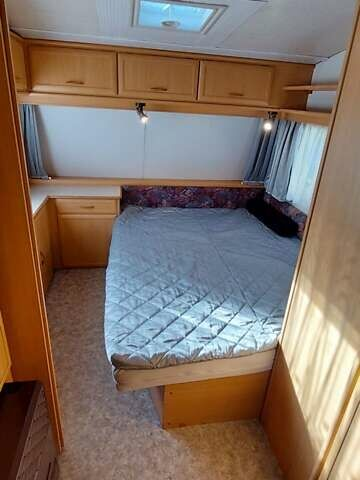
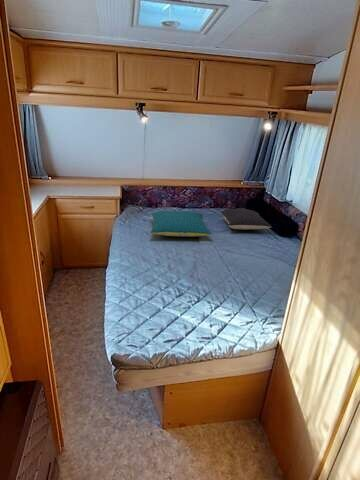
+ pillow [149,210,213,237]
+ pillow [219,208,273,231]
